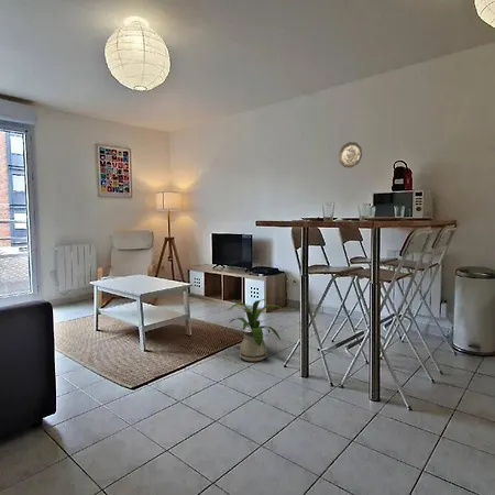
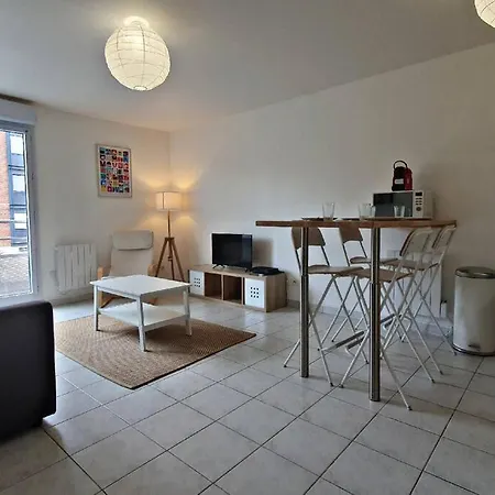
- decorative plate [338,141,363,168]
- house plant [227,298,283,362]
